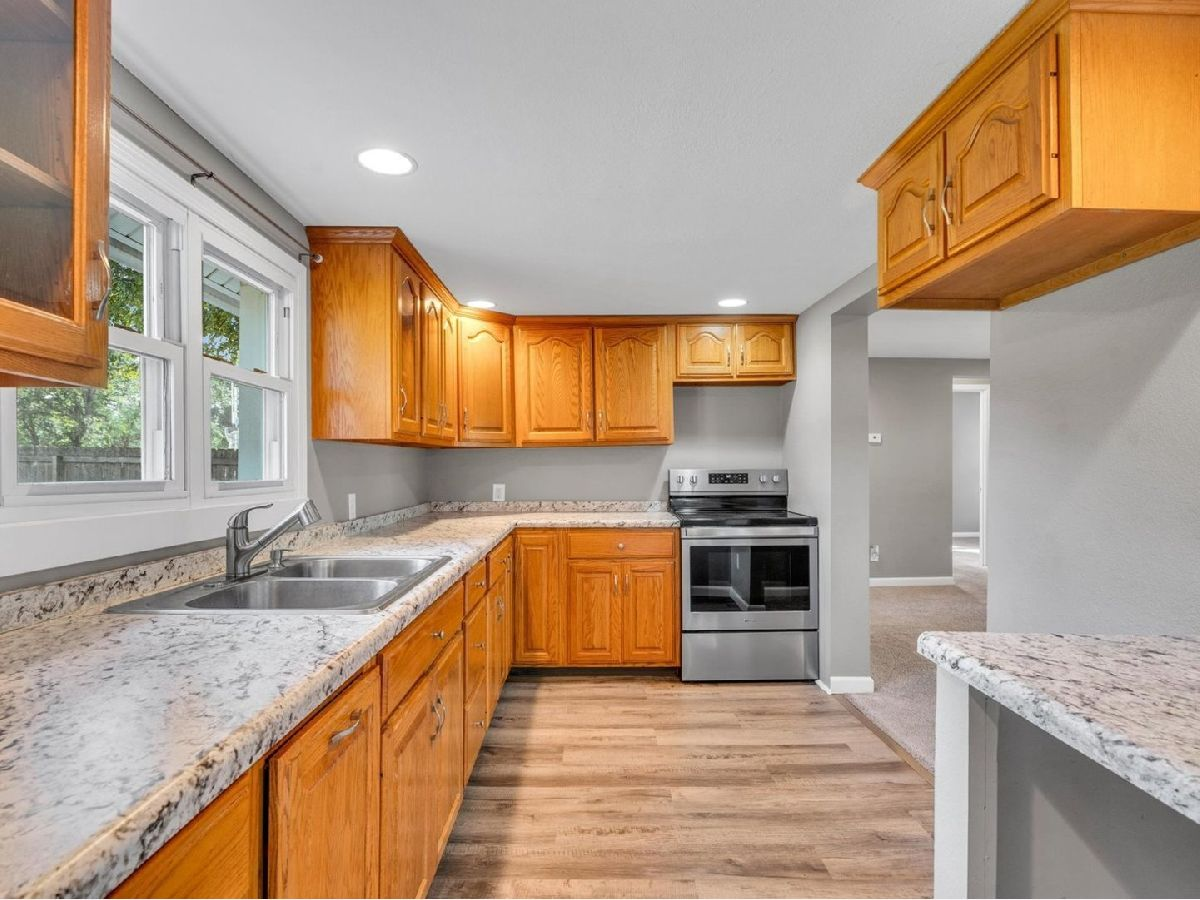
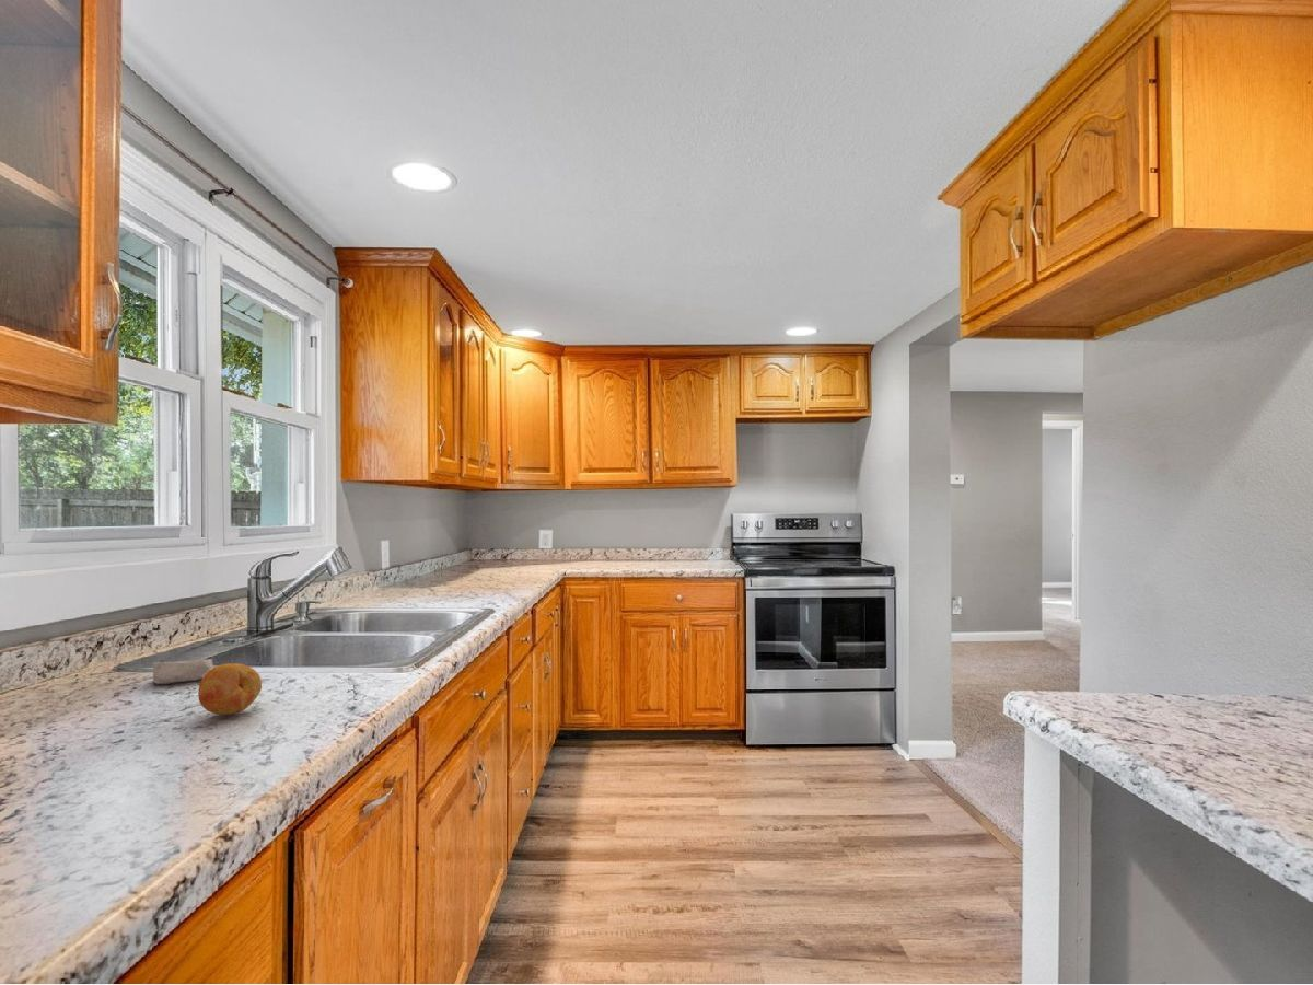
+ soap bar [152,658,214,685]
+ fruit [197,662,263,716]
